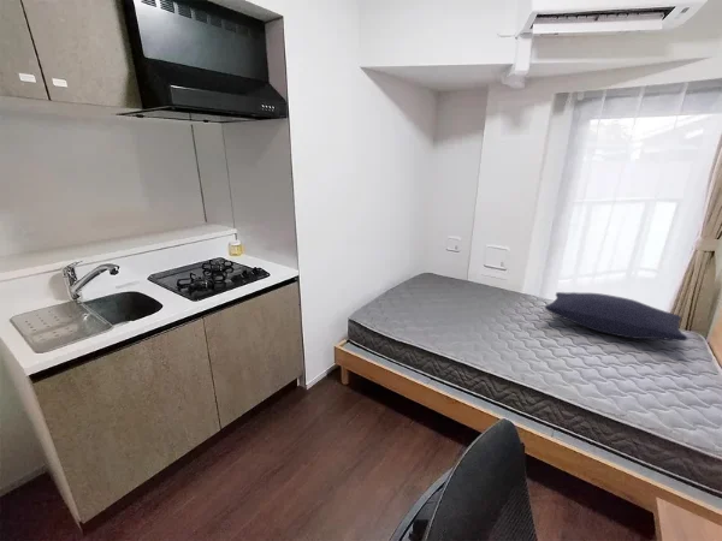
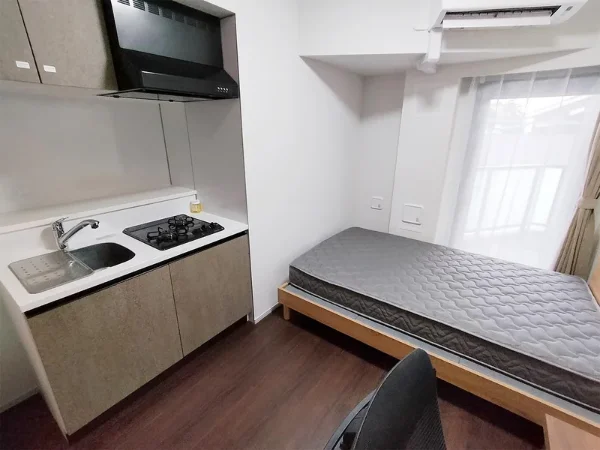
- pillow [544,291,688,341]
